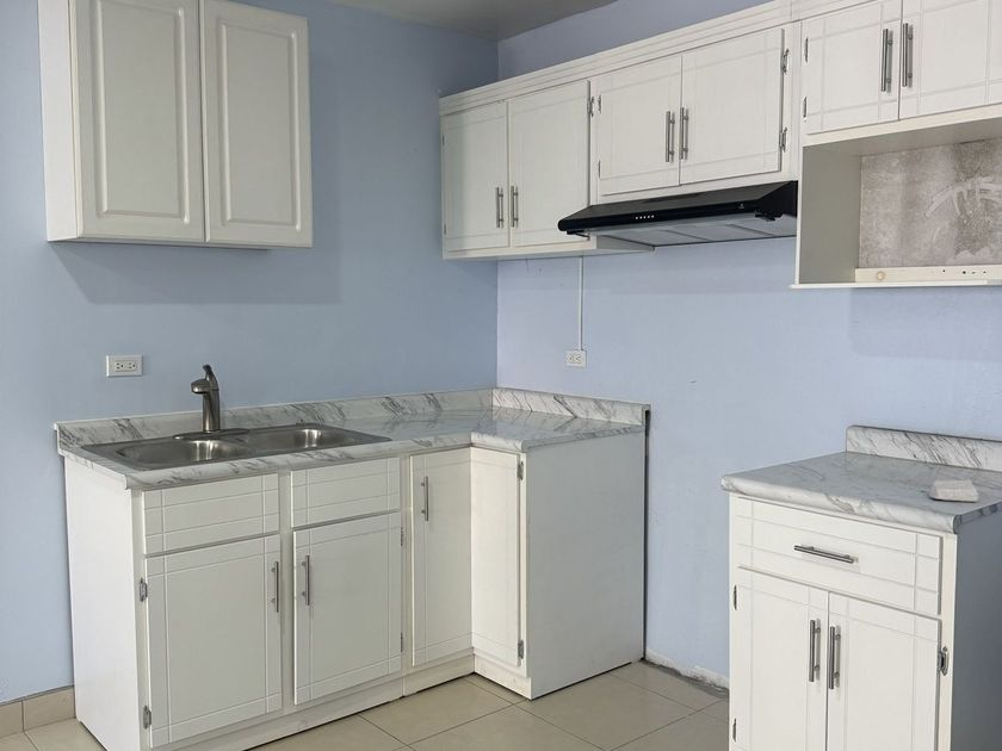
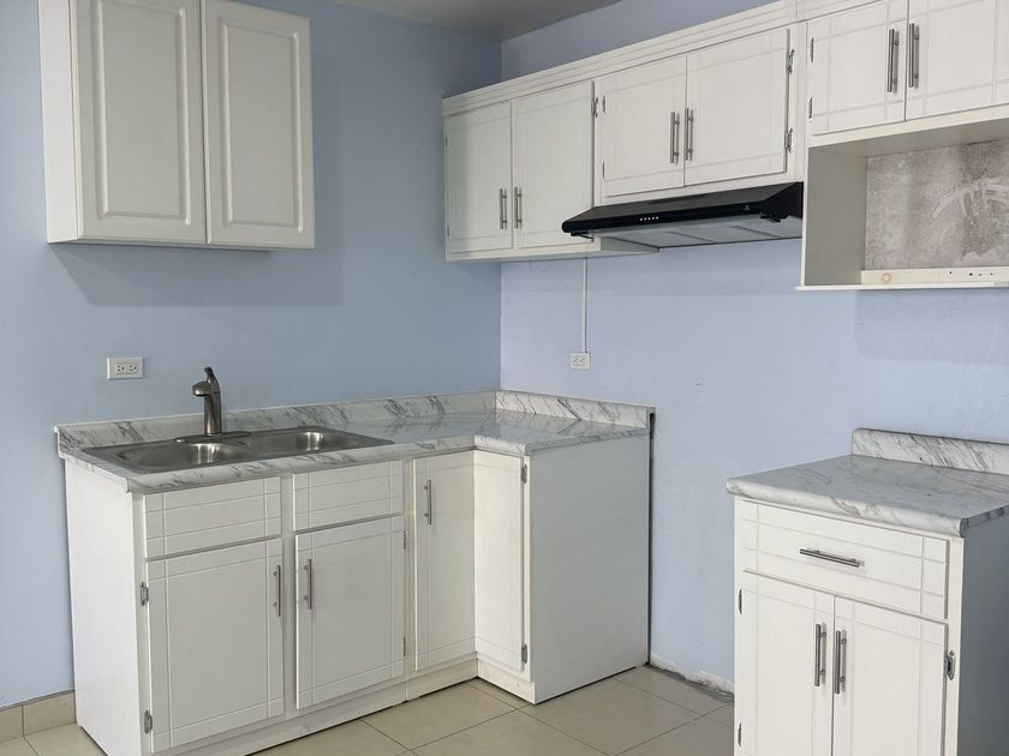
- soap bar [928,479,979,503]
